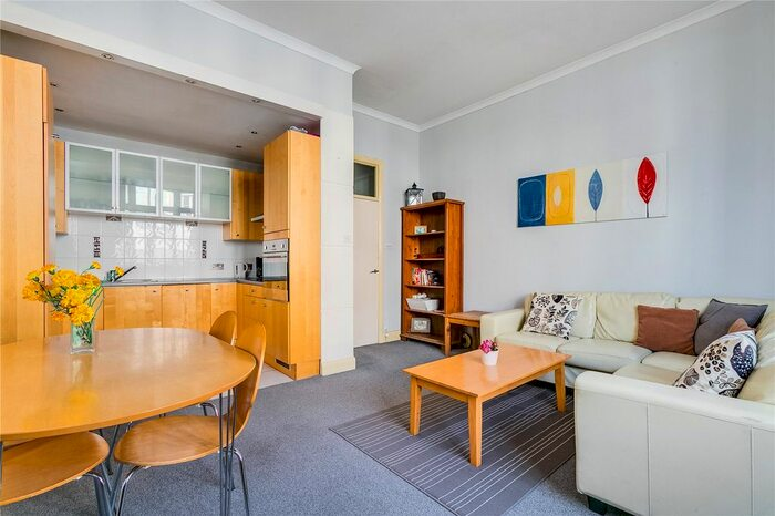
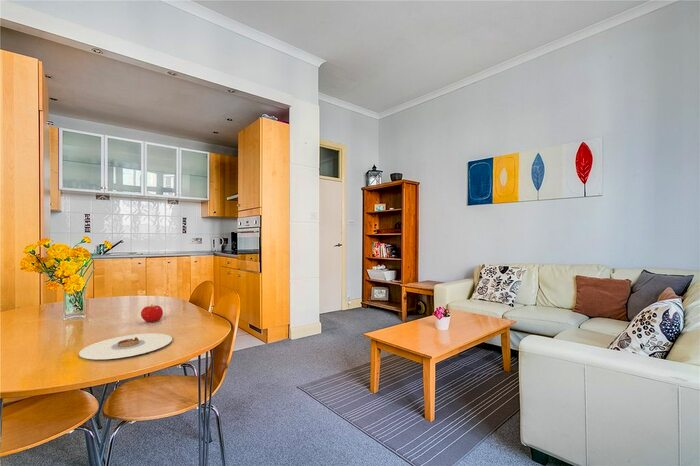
+ plate [78,332,173,360]
+ fruit [140,304,164,323]
